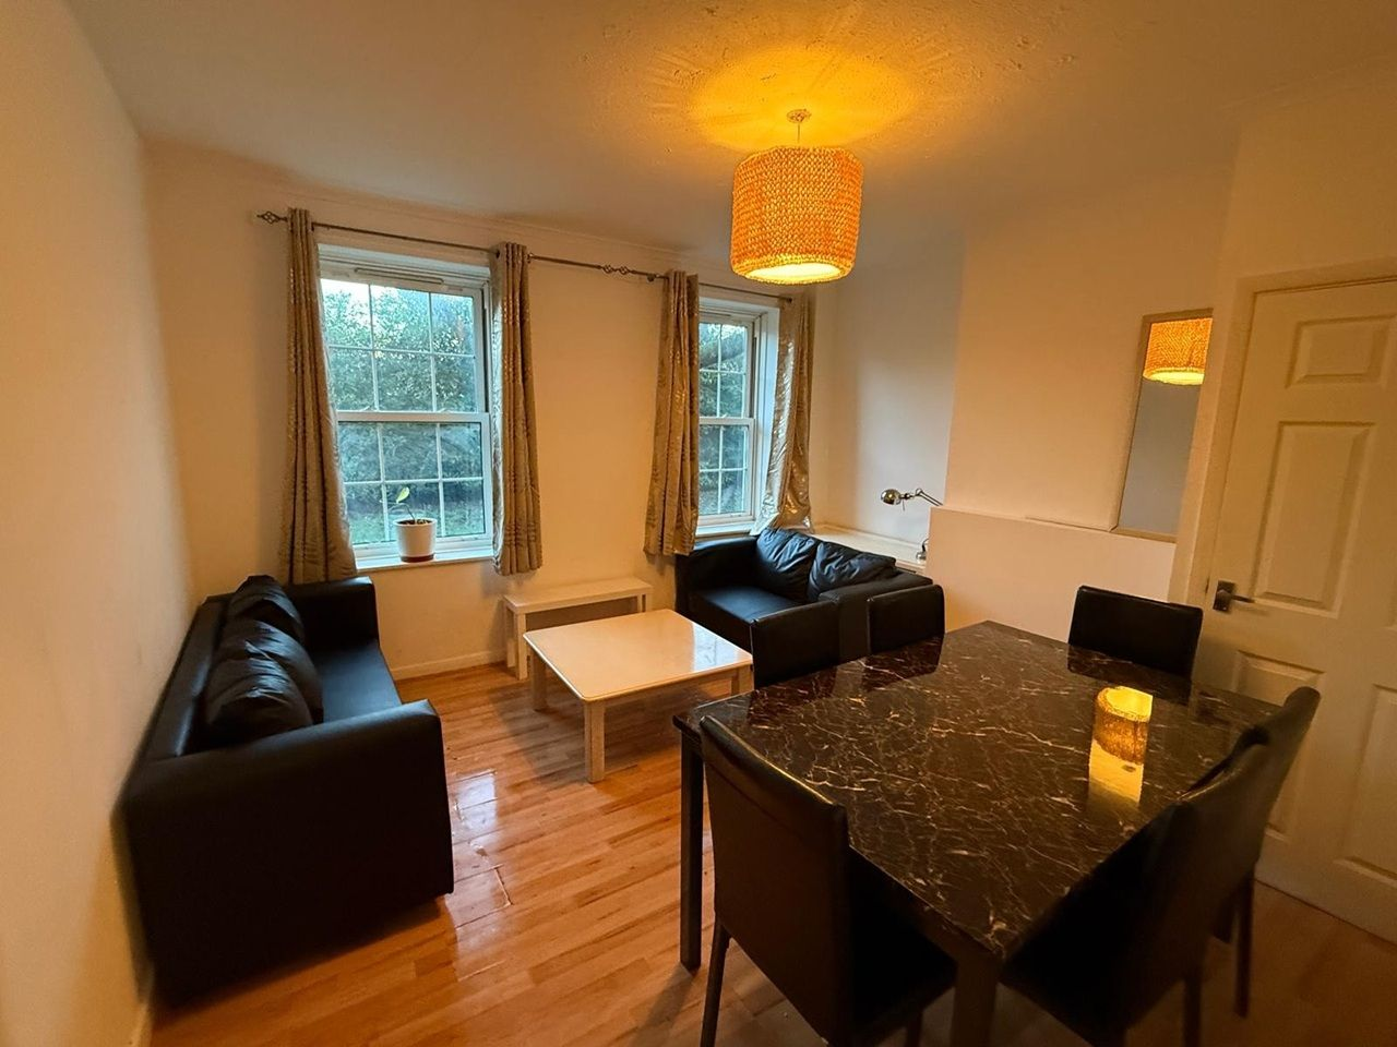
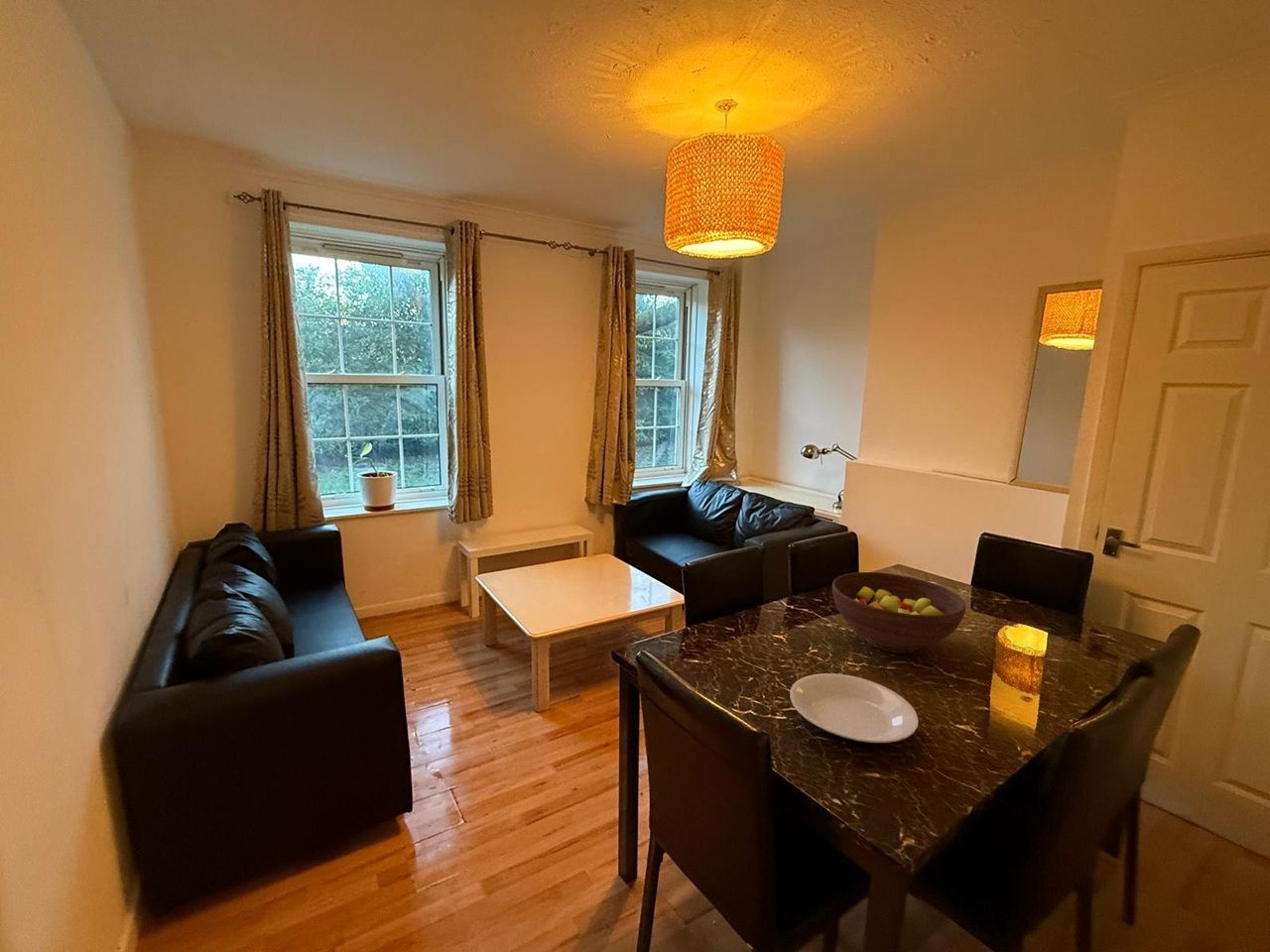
+ plate [789,672,919,745]
+ fruit bowl [831,571,966,654]
